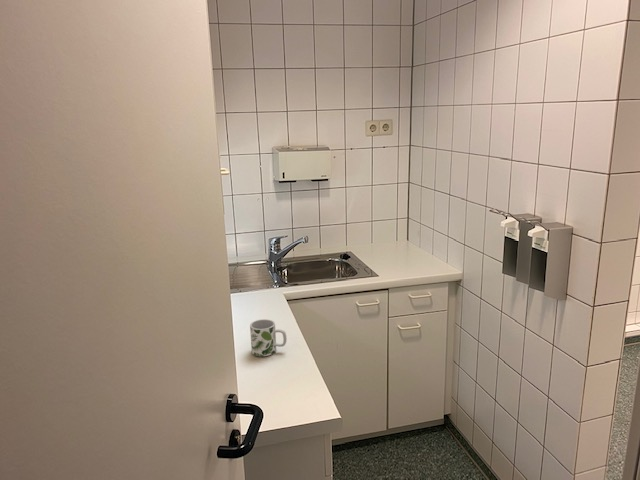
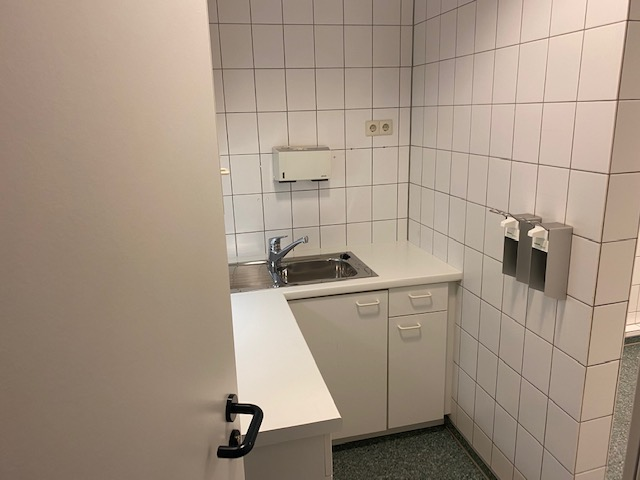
- mug [249,318,287,357]
